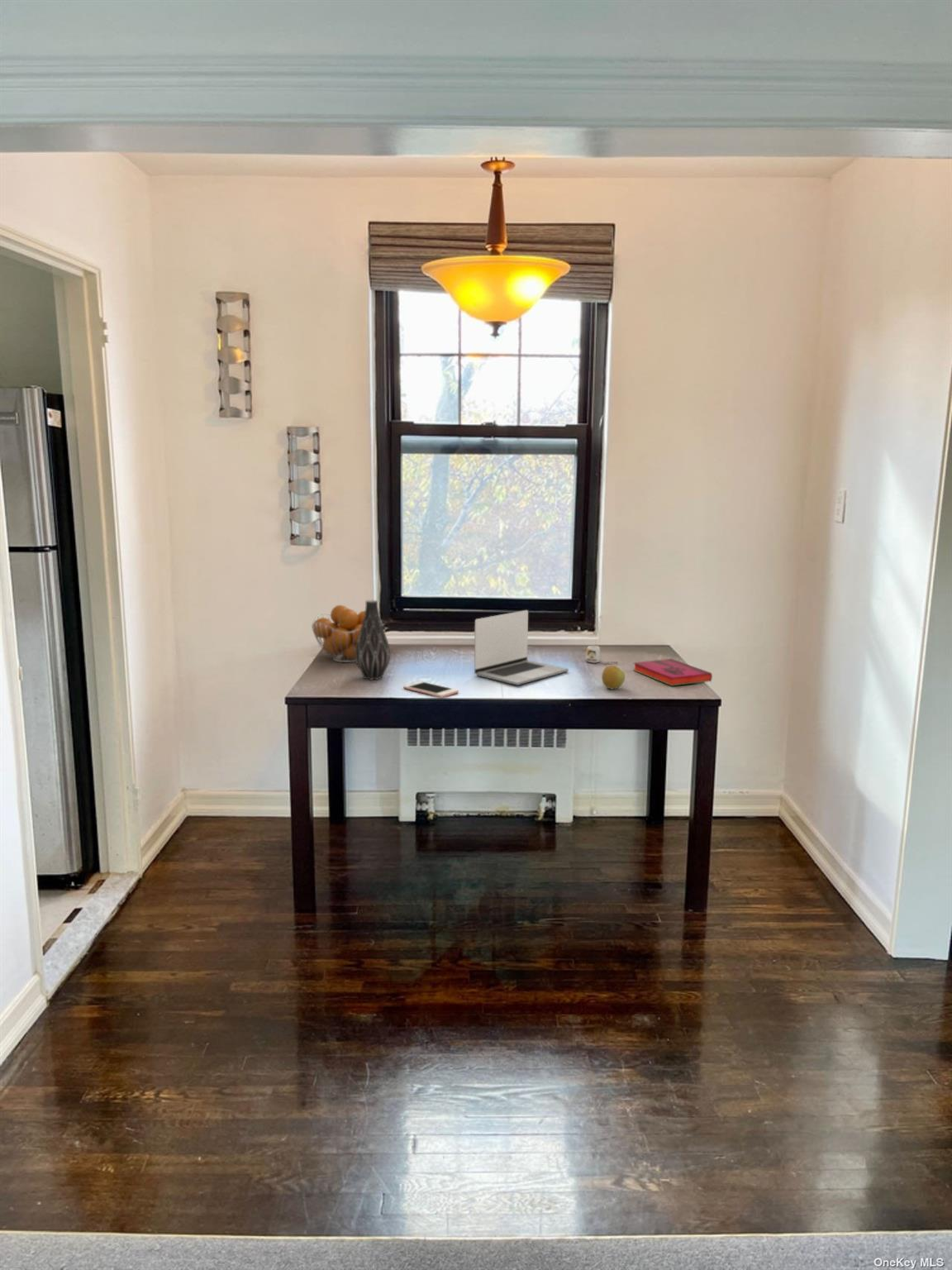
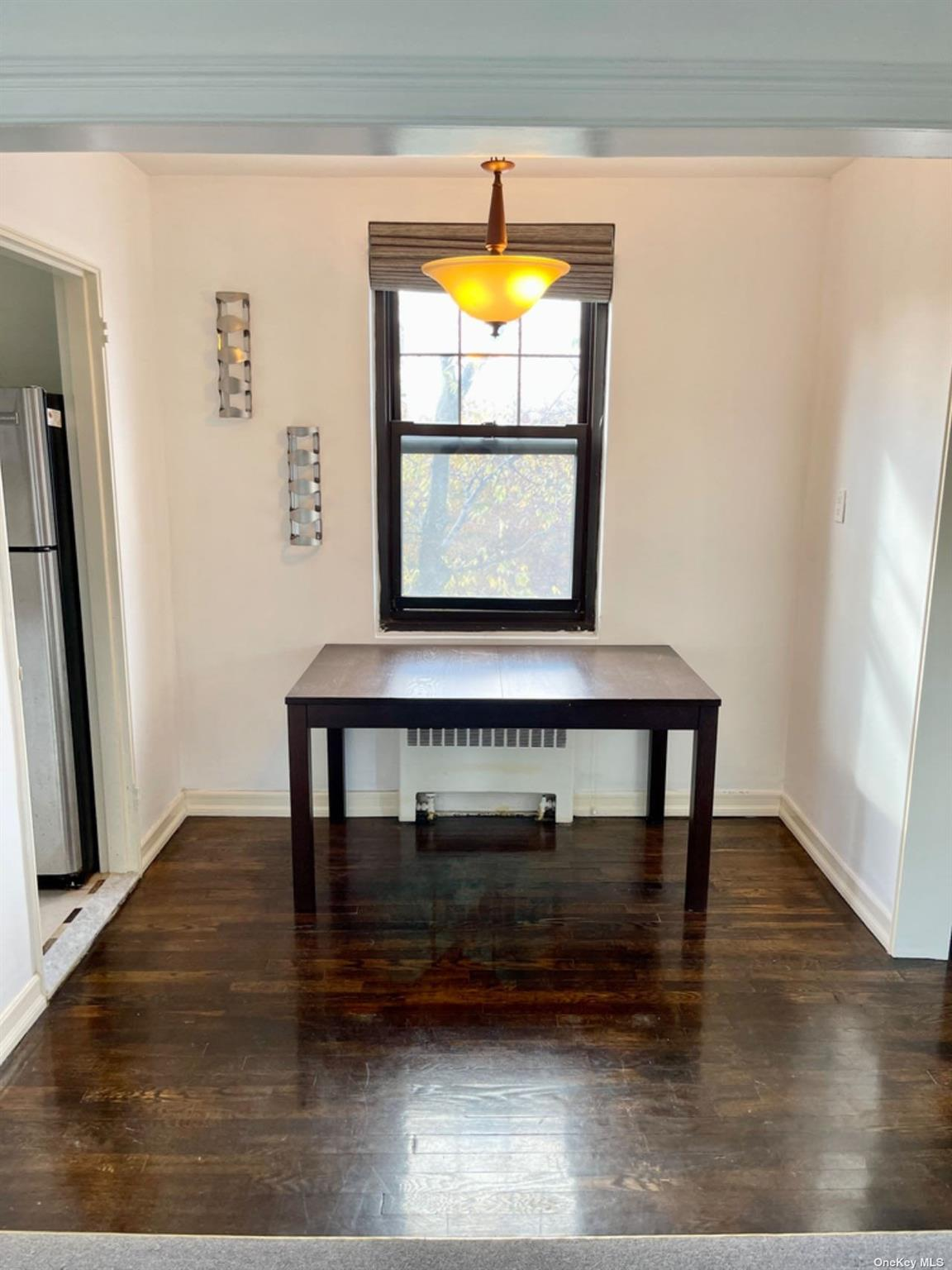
- fruit basket [311,604,383,663]
- laptop [474,609,569,686]
- vase [355,599,391,681]
- cell phone [403,680,459,699]
- apple [601,665,626,690]
- mug [585,645,619,664]
- hardback book [632,657,713,686]
